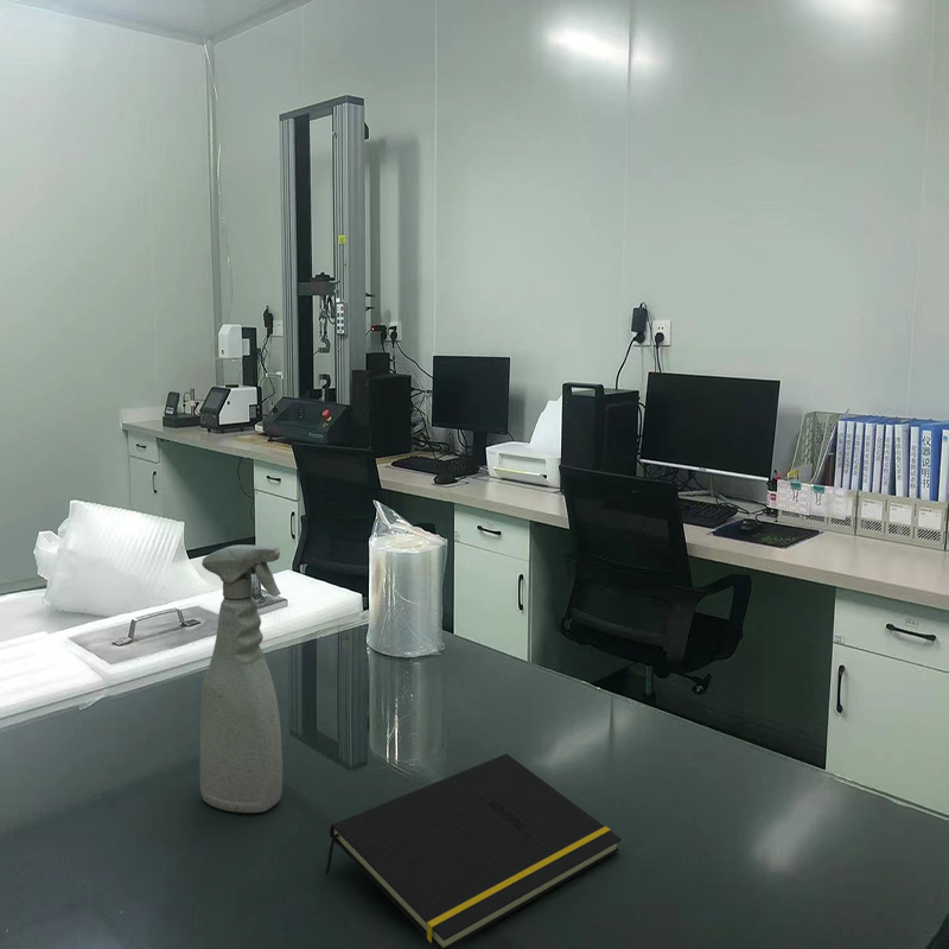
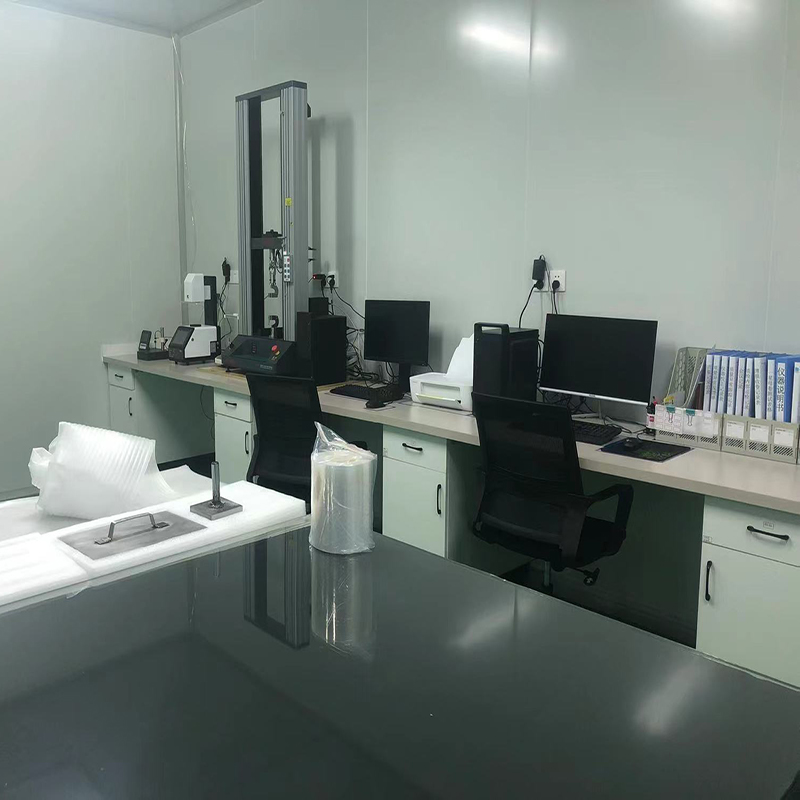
- spray bottle [198,543,284,814]
- notepad [324,752,623,949]
